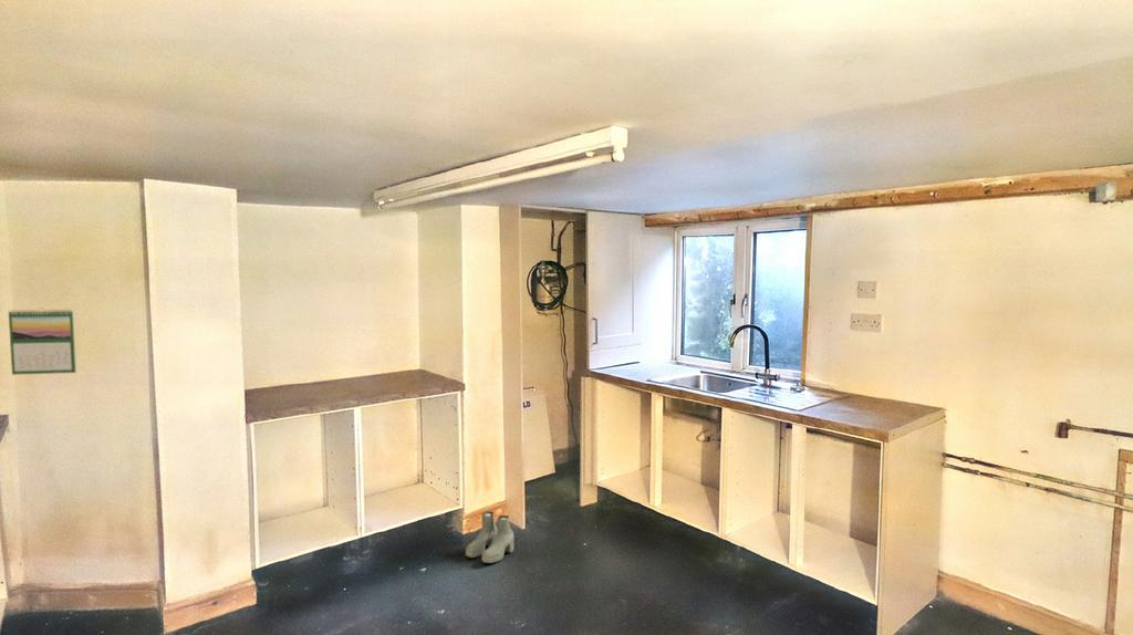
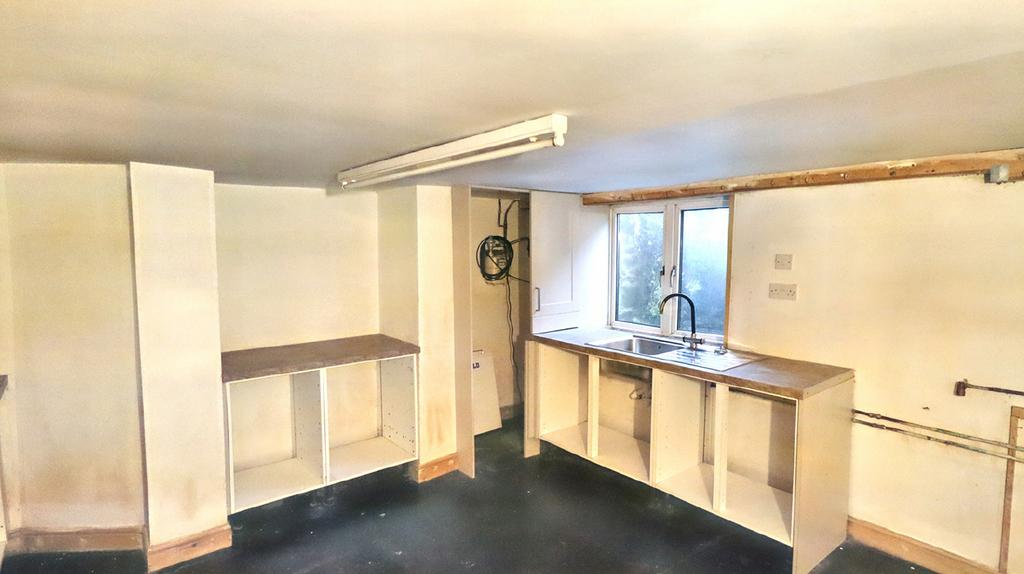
- boots [465,510,514,564]
- calendar [8,308,77,376]
